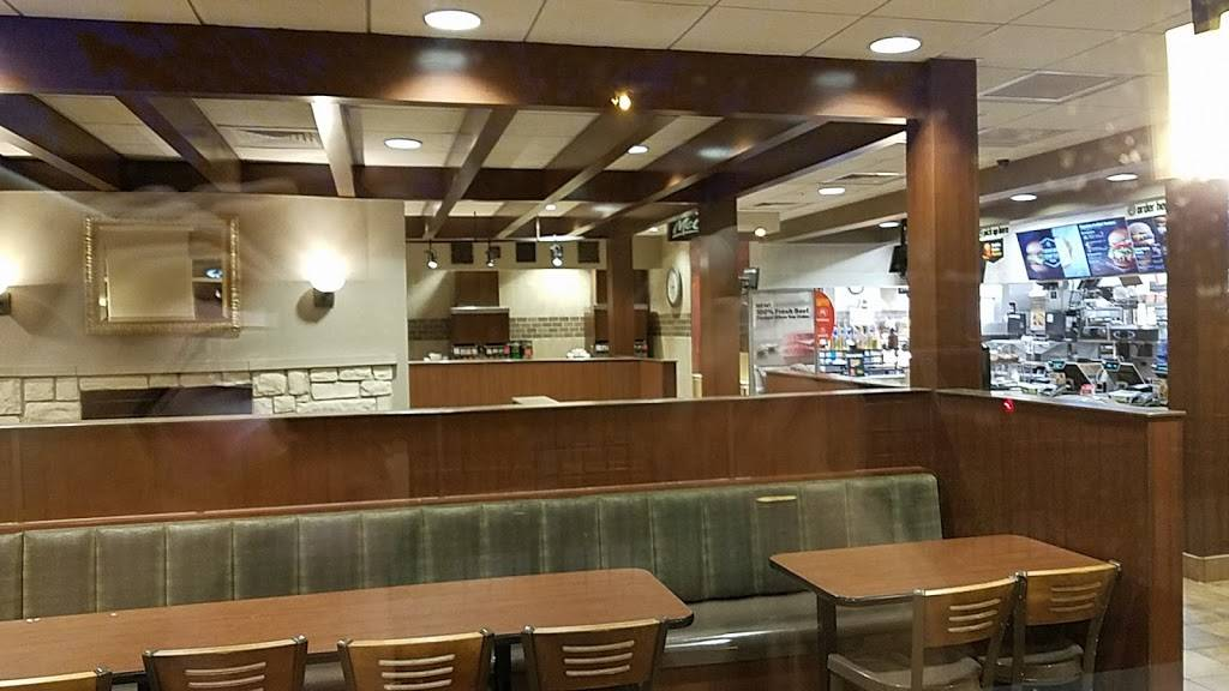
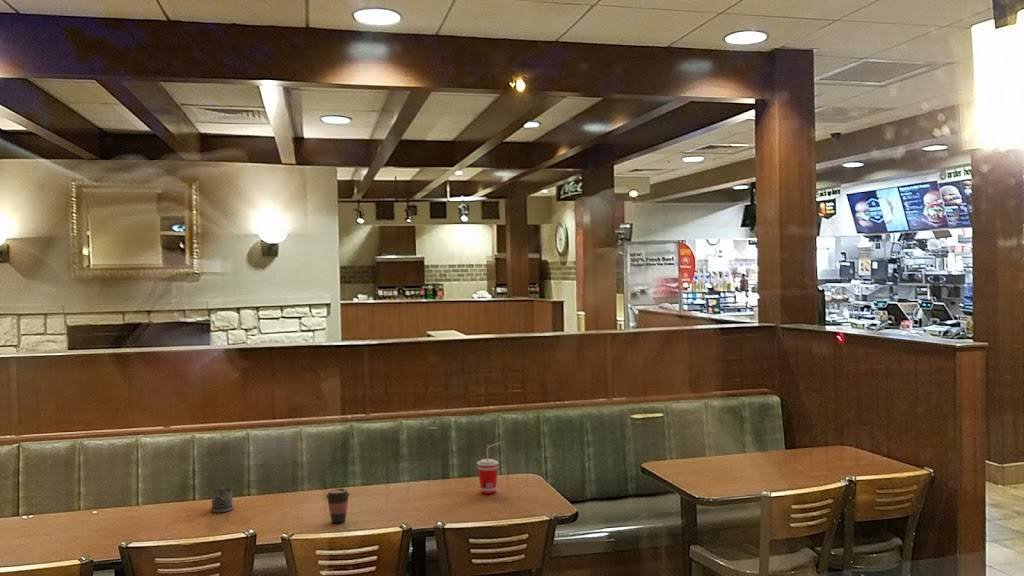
+ beverage cup [476,441,503,495]
+ tea glass holder [210,486,235,513]
+ coffee cup [325,488,351,524]
